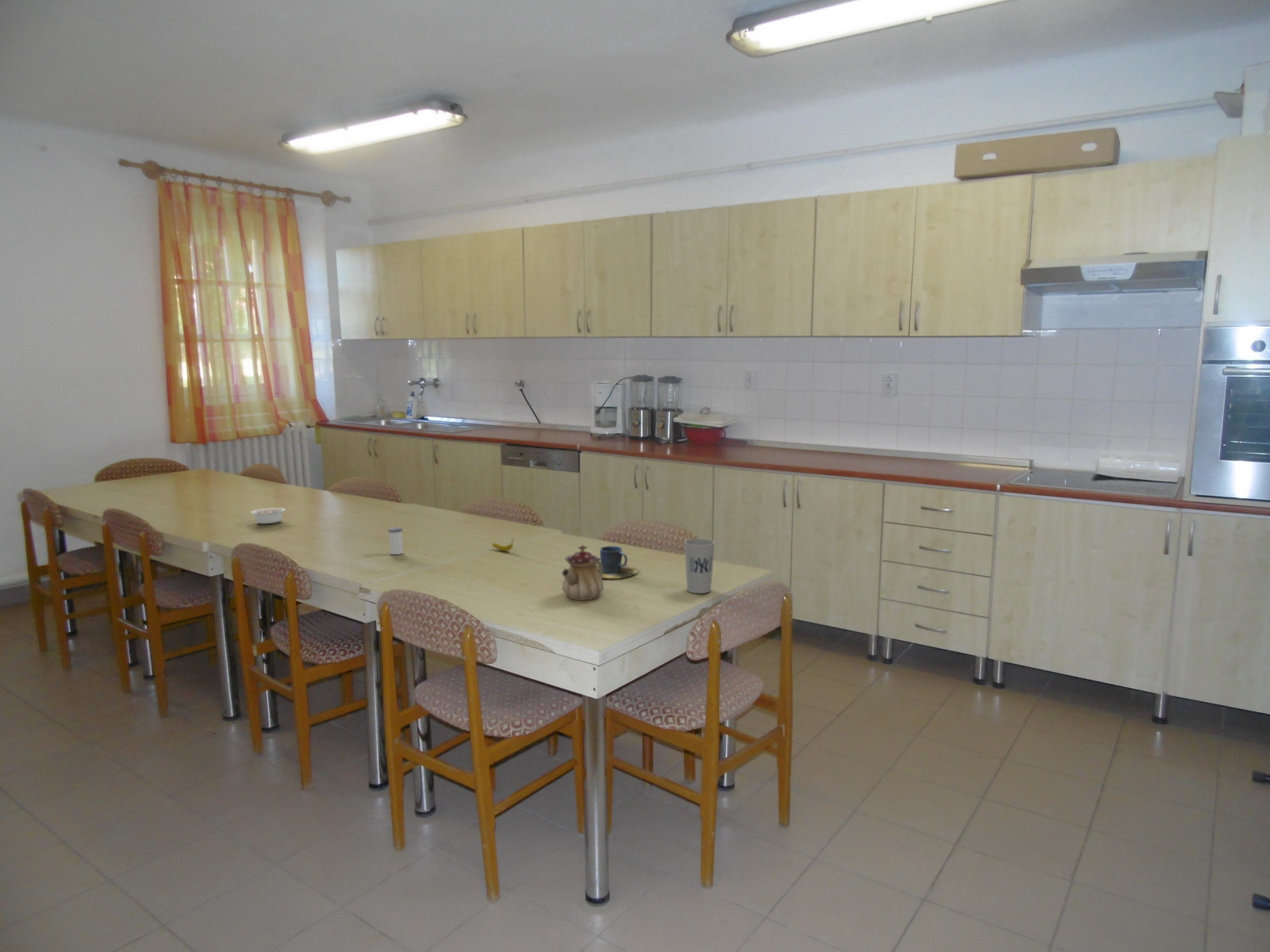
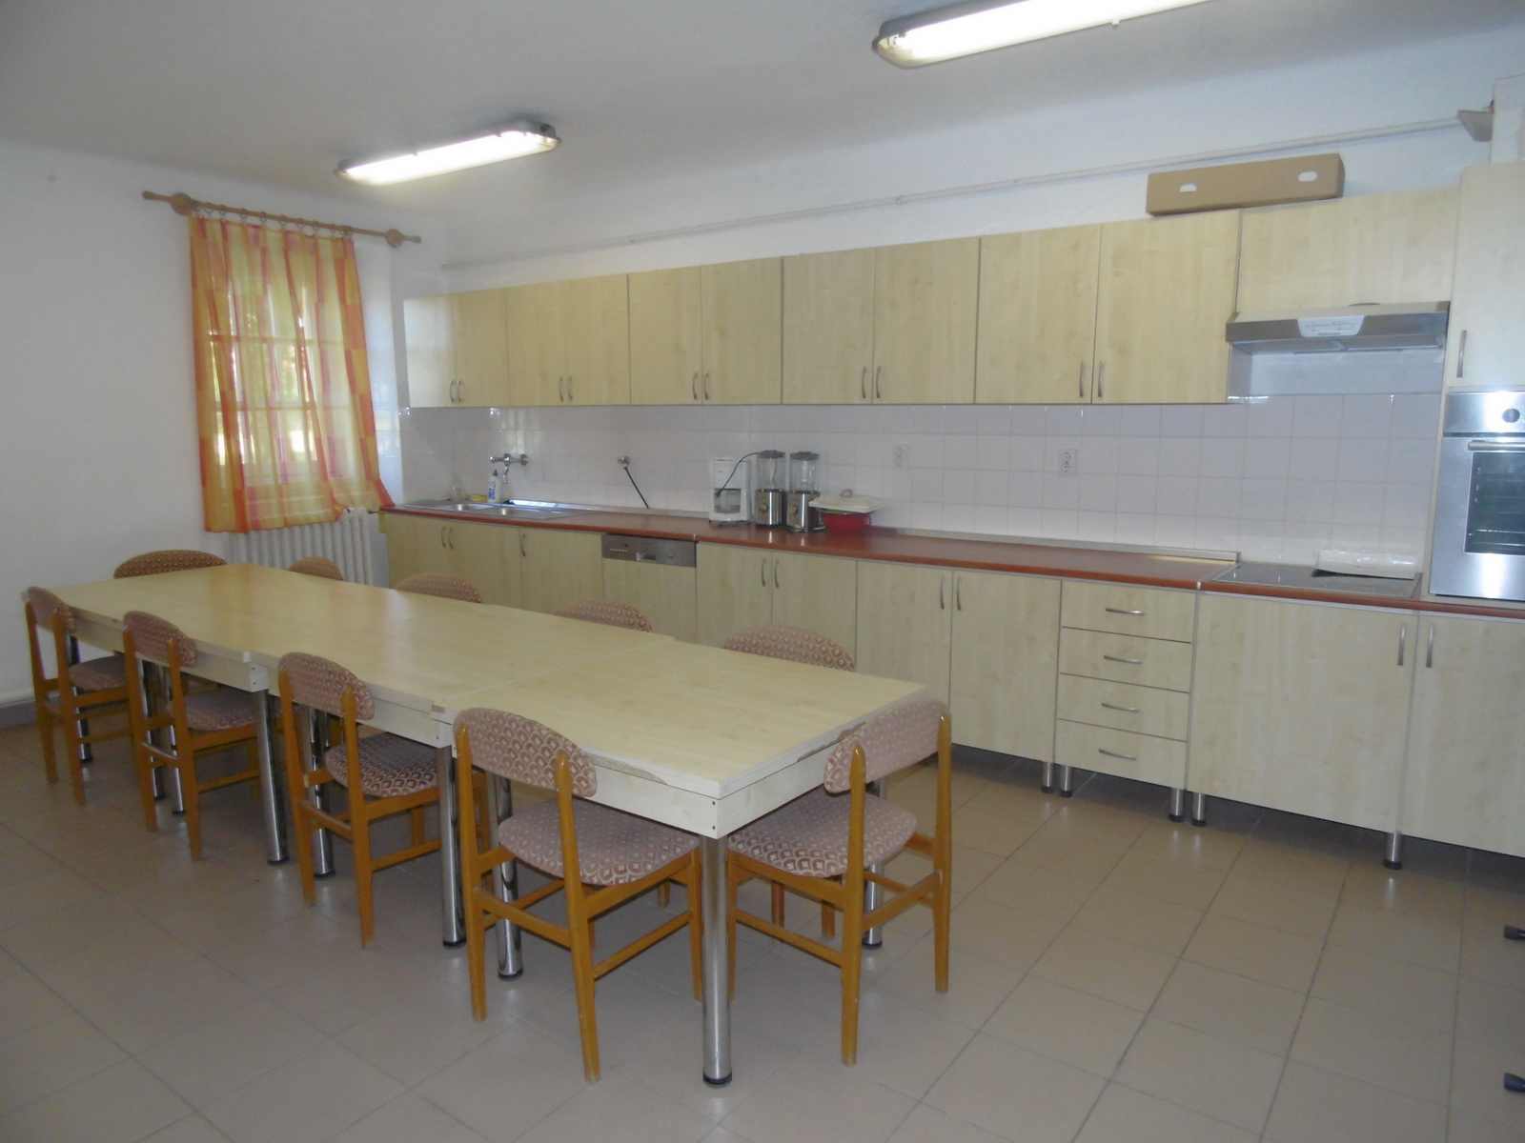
- fruit [491,538,514,552]
- salt shaker [387,527,404,555]
- cup [596,545,639,579]
- teapot [561,544,605,601]
- cup [683,538,715,594]
- legume [250,506,292,524]
